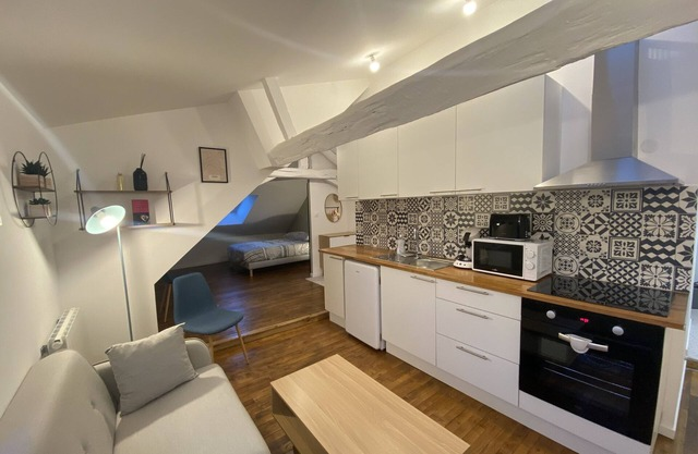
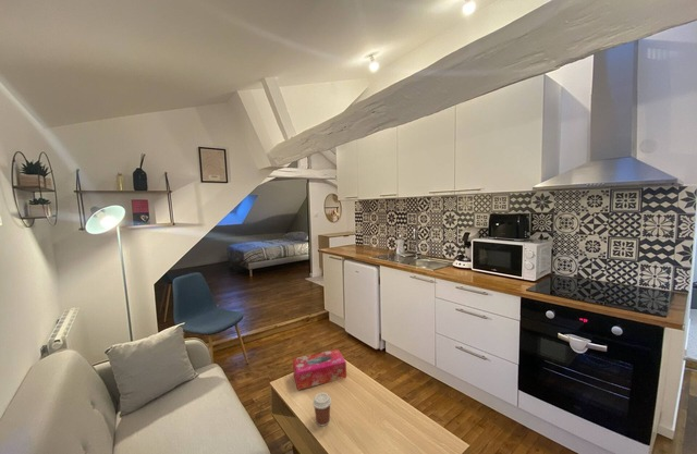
+ tissue box [292,348,347,391]
+ coffee cup [311,392,332,427]
